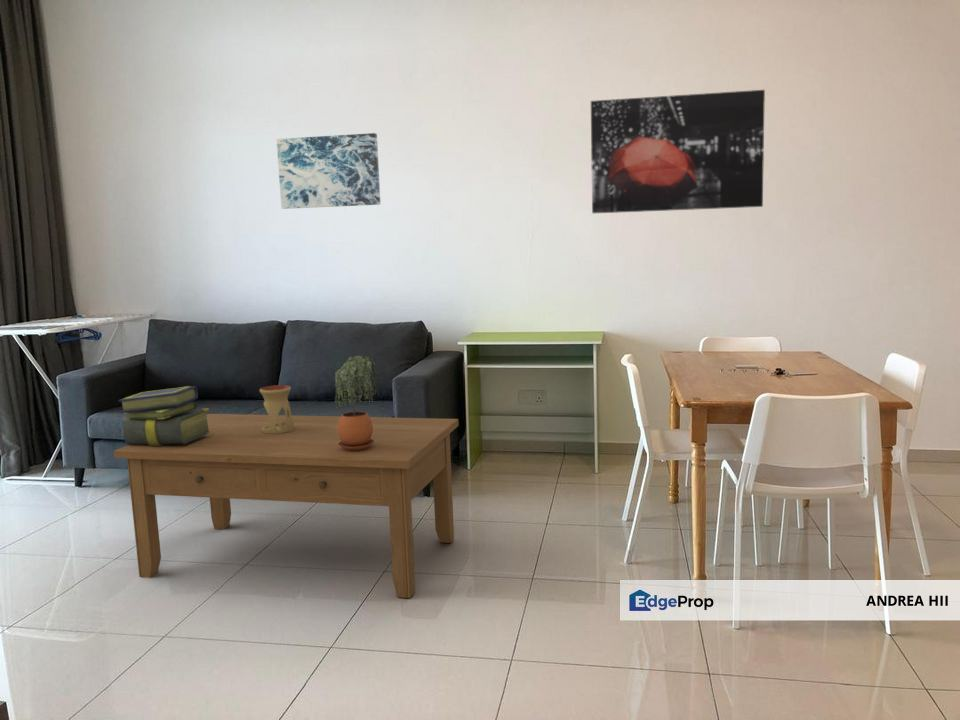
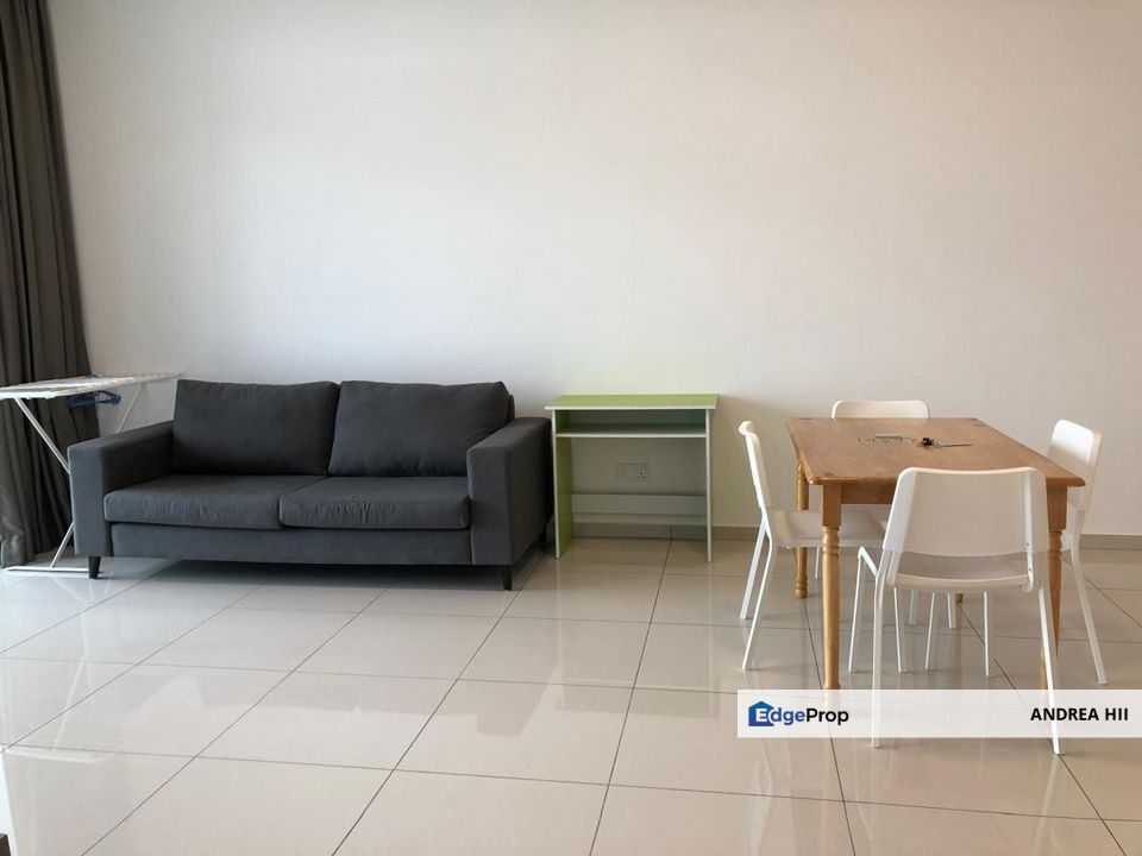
- wall art [276,132,382,210]
- coffee table [113,413,460,599]
- stack of books [118,385,212,446]
- potted plant [333,354,380,451]
- oil burner [259,384,294,434]
- wall art [590,89,766,214]
